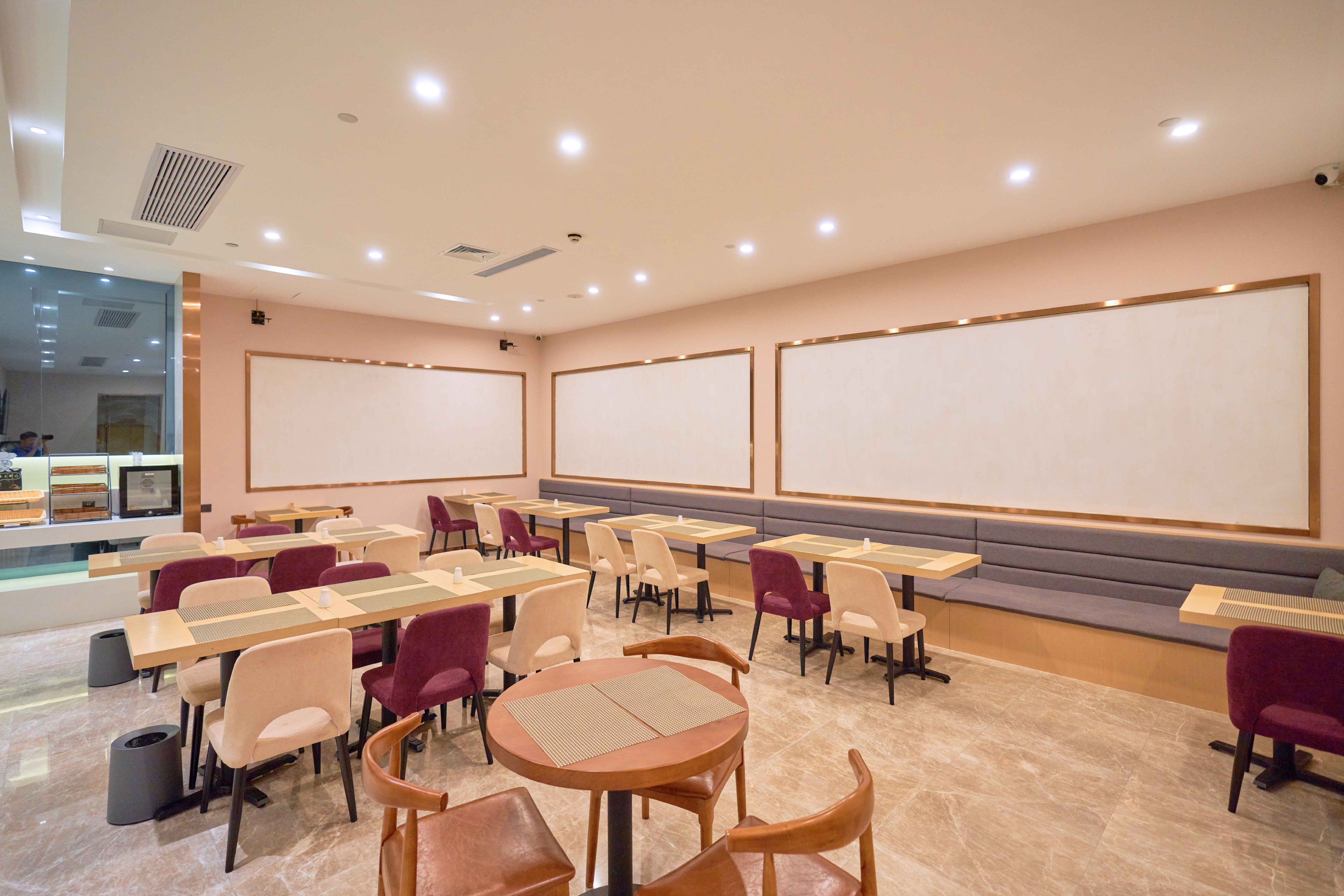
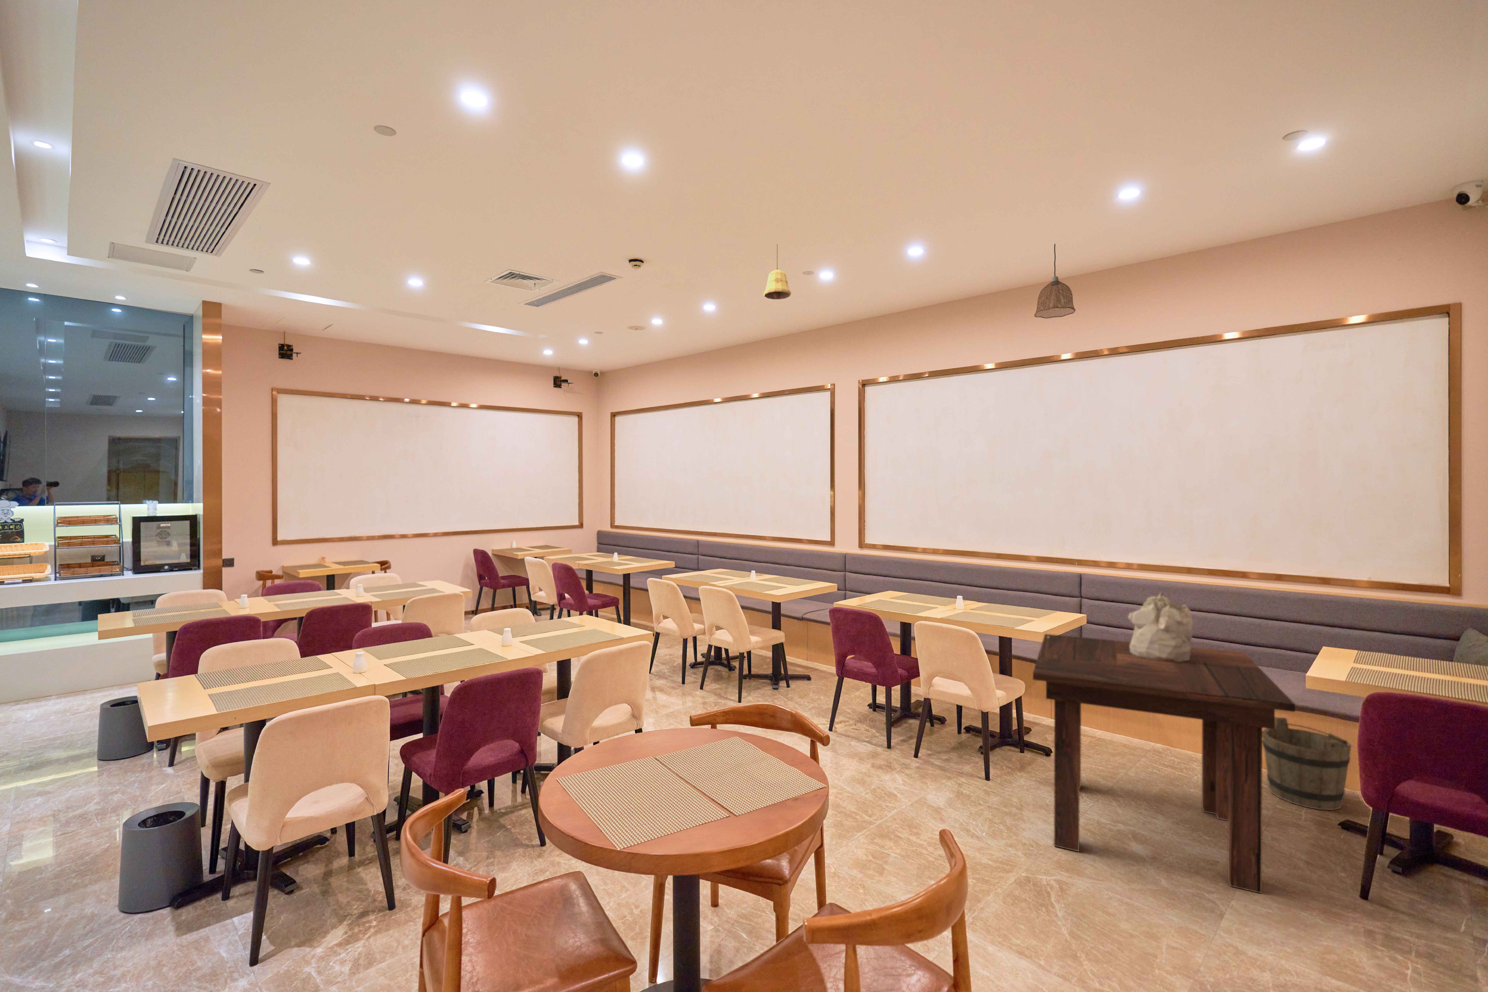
+ dining table [1033,633,1295,893]
+ mineral sample [1127,591,1194,662]
+ pendant light [763,244,792,300]
+ bucket [1262,716,1352,810]
+ pendant lamp [1034,244,1076,319]
